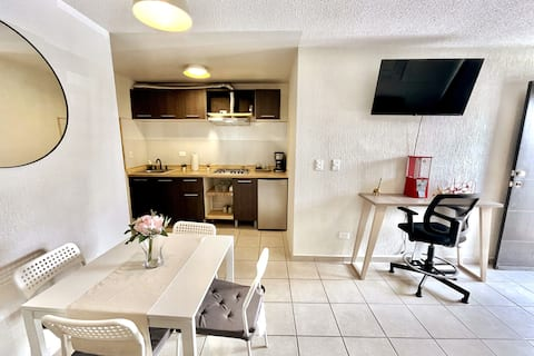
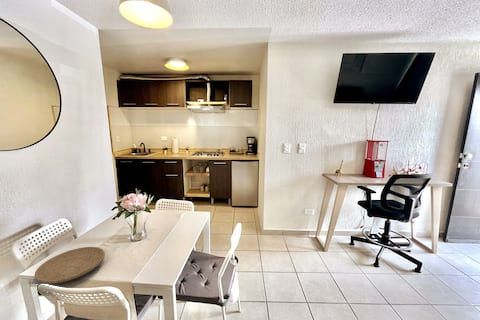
+ plate [34,246,106,285]
